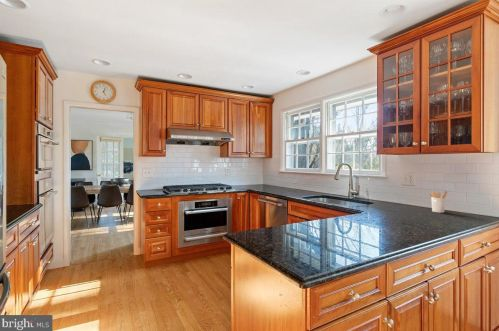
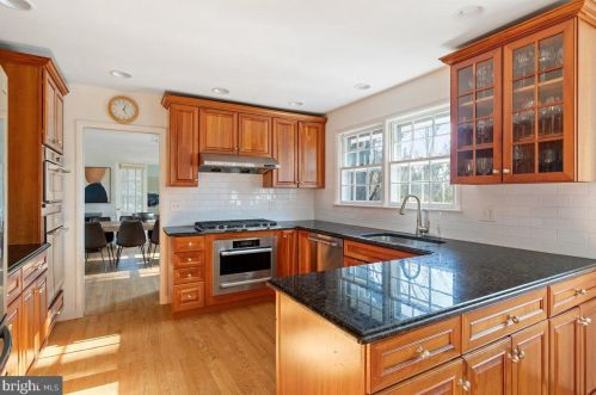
- utensil holder [428,190,448,214]
